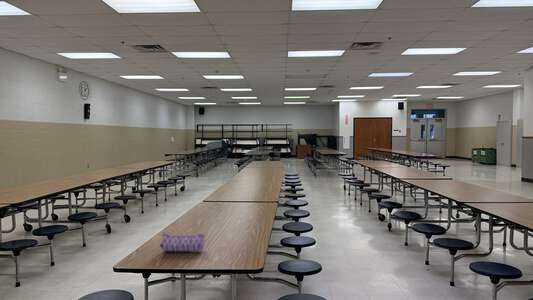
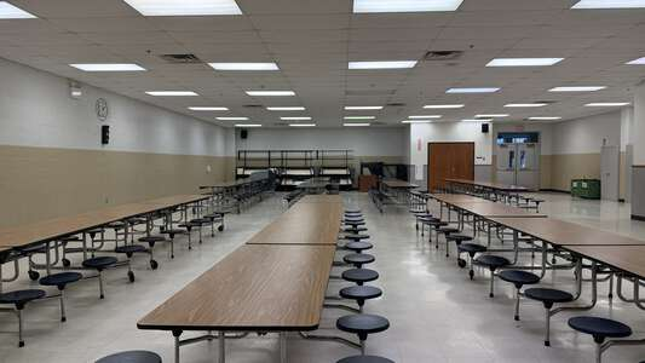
- pencil case [159,232,206,252]
